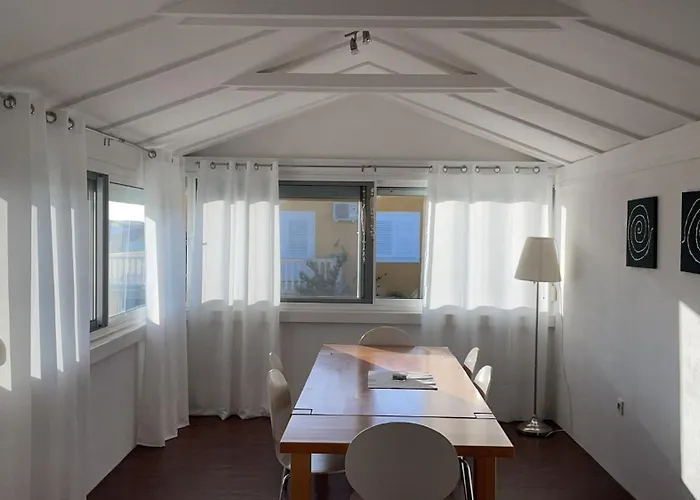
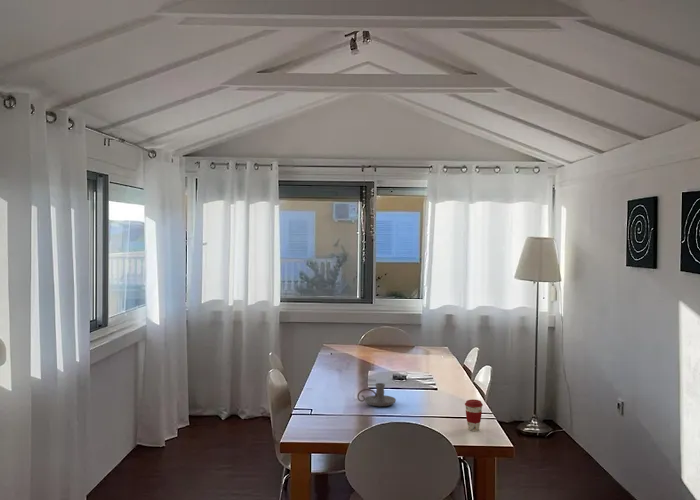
+ coffee cup [464,398,484,432]
+ candle holder [356,382,397,407]
